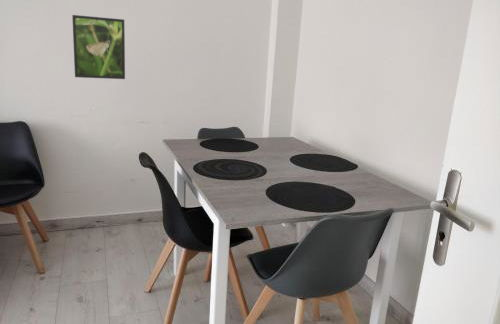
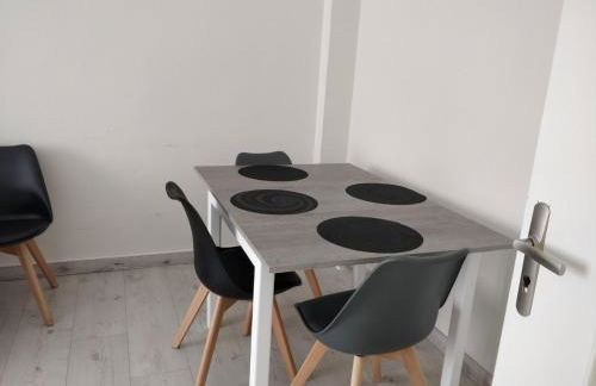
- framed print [71,14,126,80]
